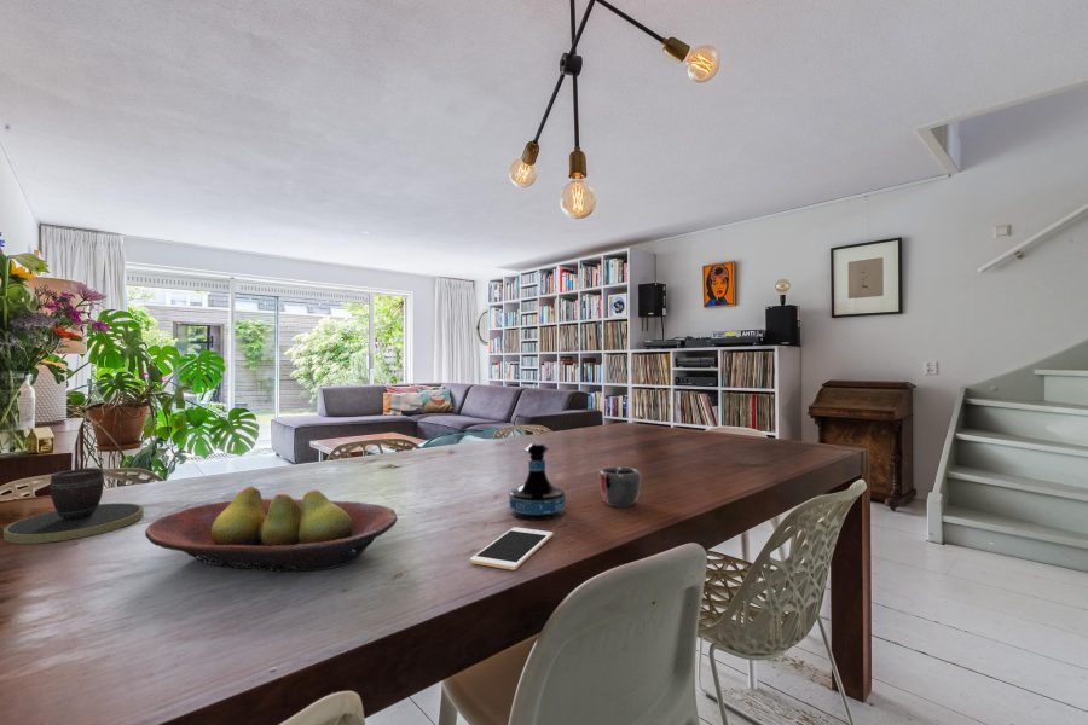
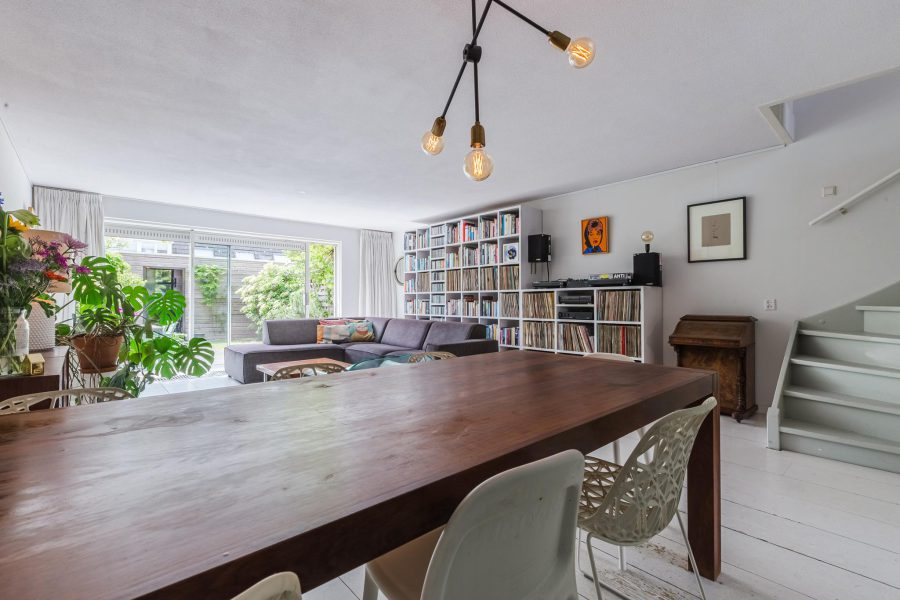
- fruit bowl [144,486,399,573]
- mug [598,465,642,509]
- cell phone [469,526,554,572]
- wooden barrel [2,466,144,545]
- tequila bottle [509,442,567,521]
